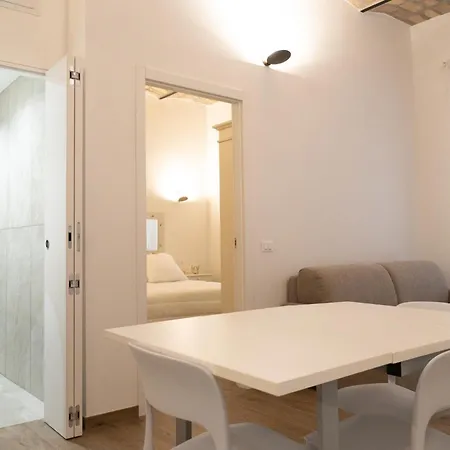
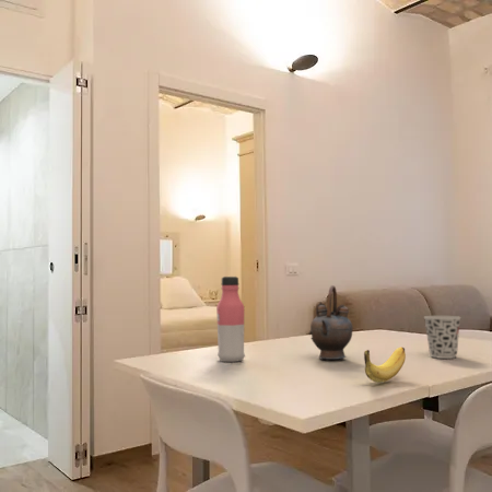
+ water bottle [215,276,246,363]
+ cup [423,315,461,360]
+ banana [363,347,407,384]
+ teapot [308,284,354,361]
